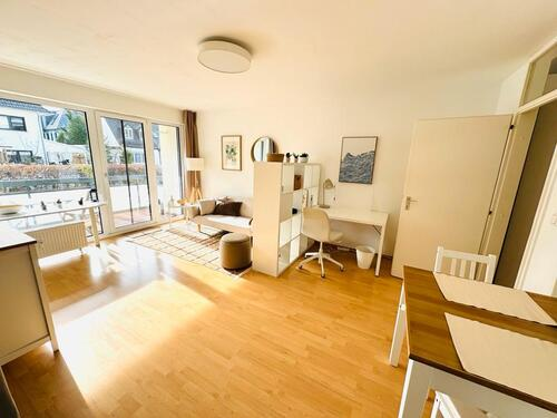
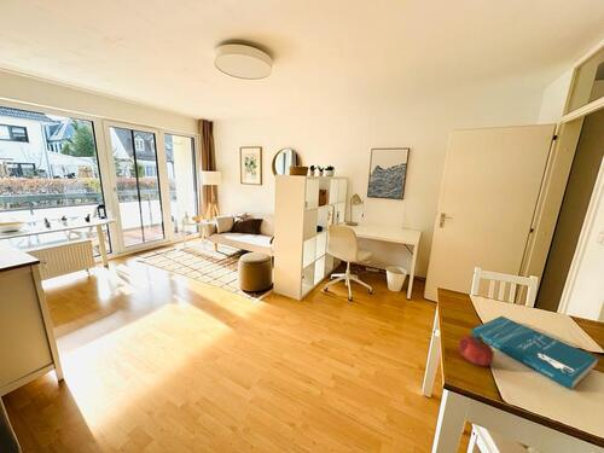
+ fruit [458,335,495,367]
+ book [471,315,599,390]
